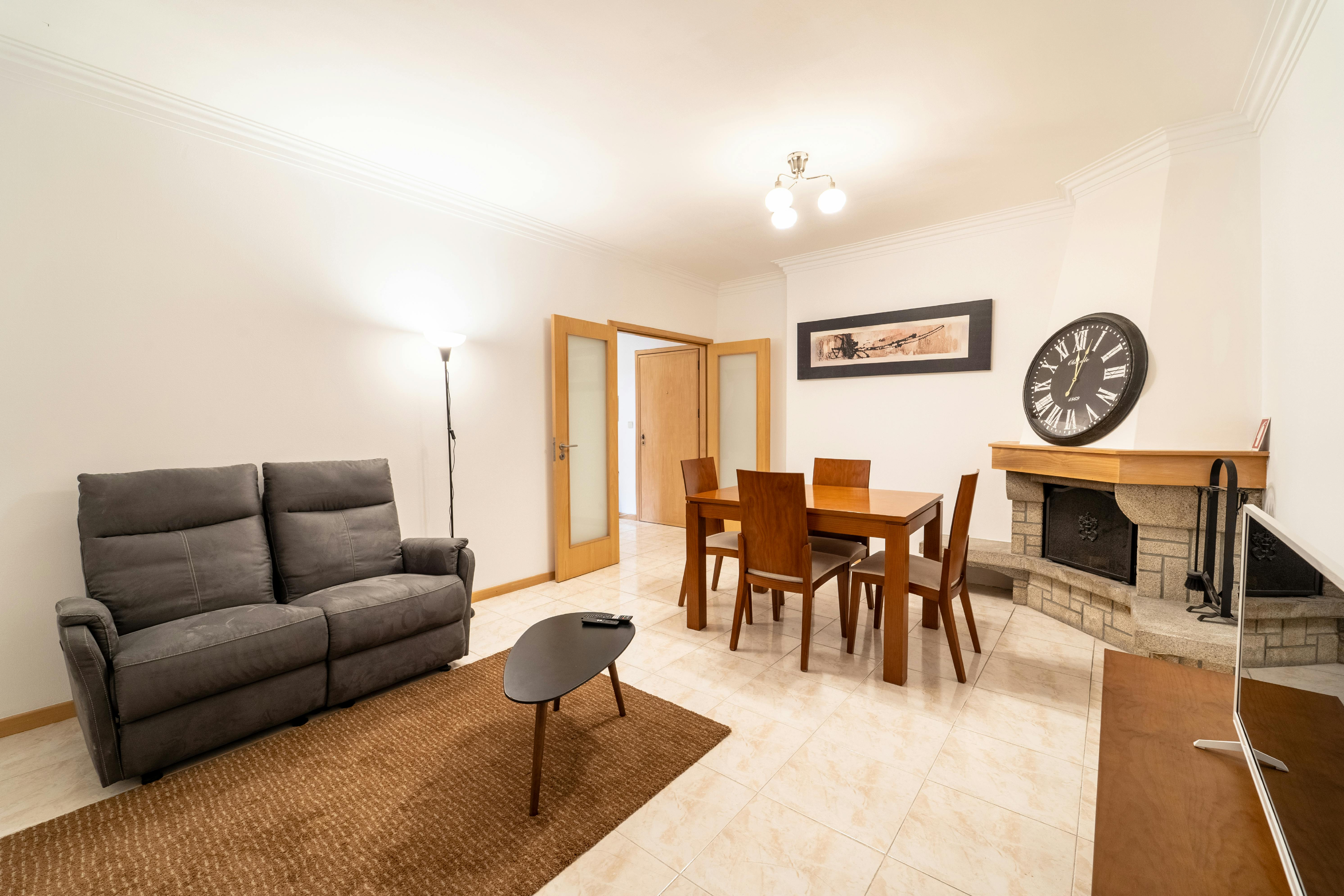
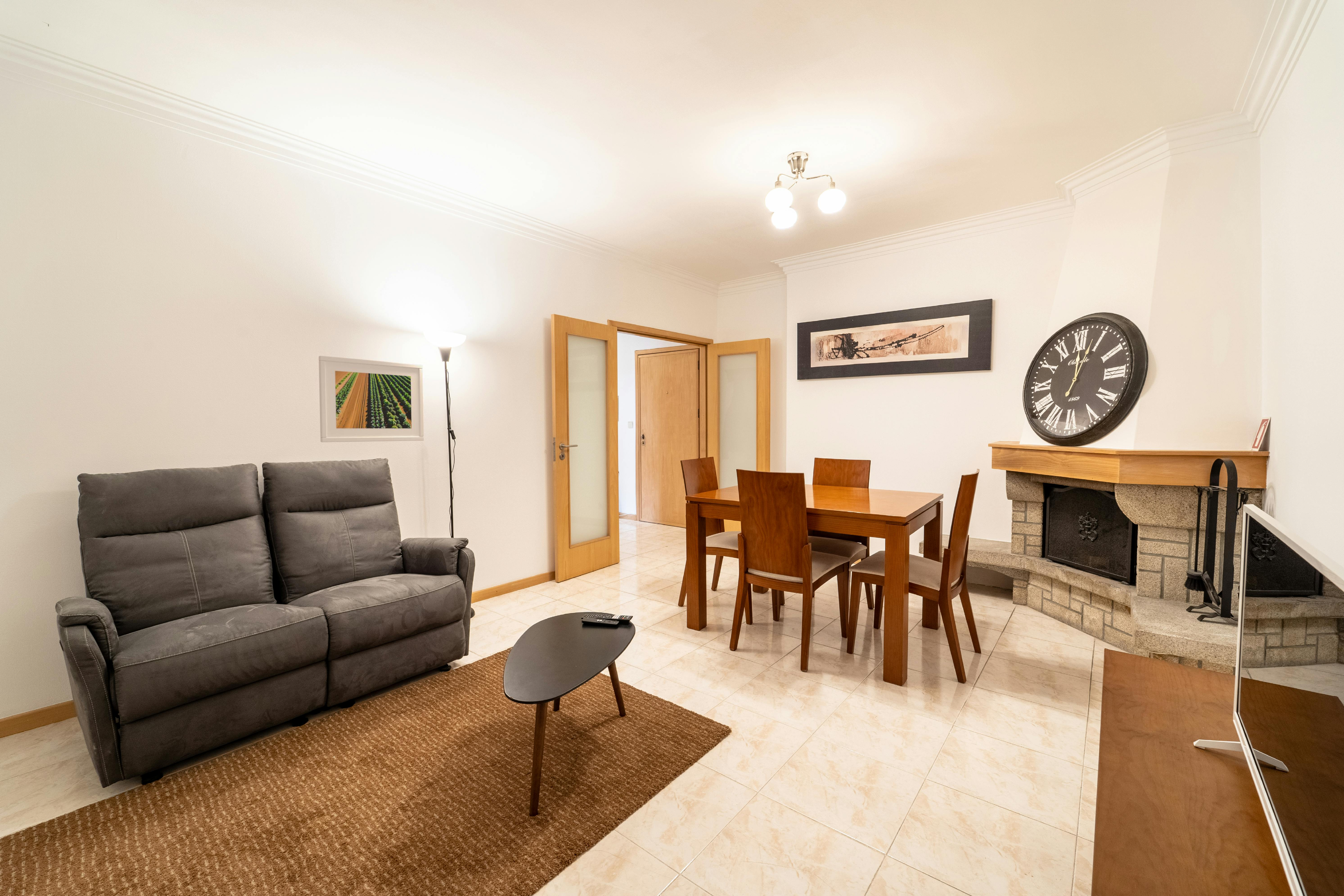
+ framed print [318,355,424,443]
